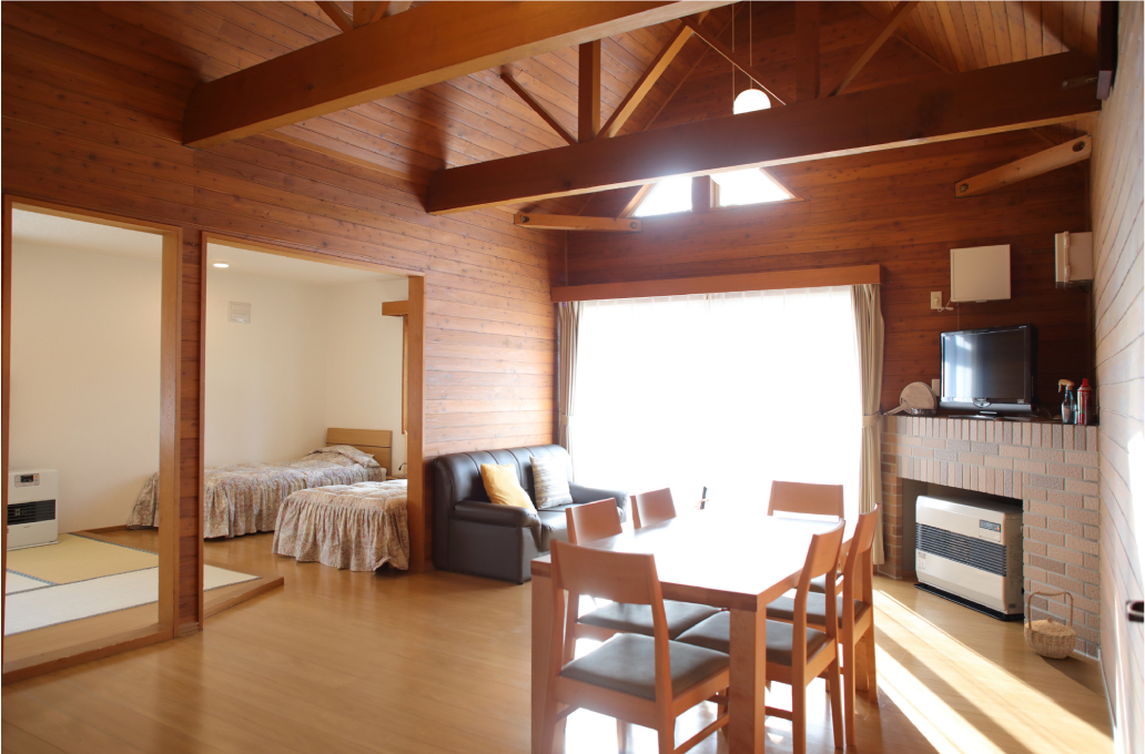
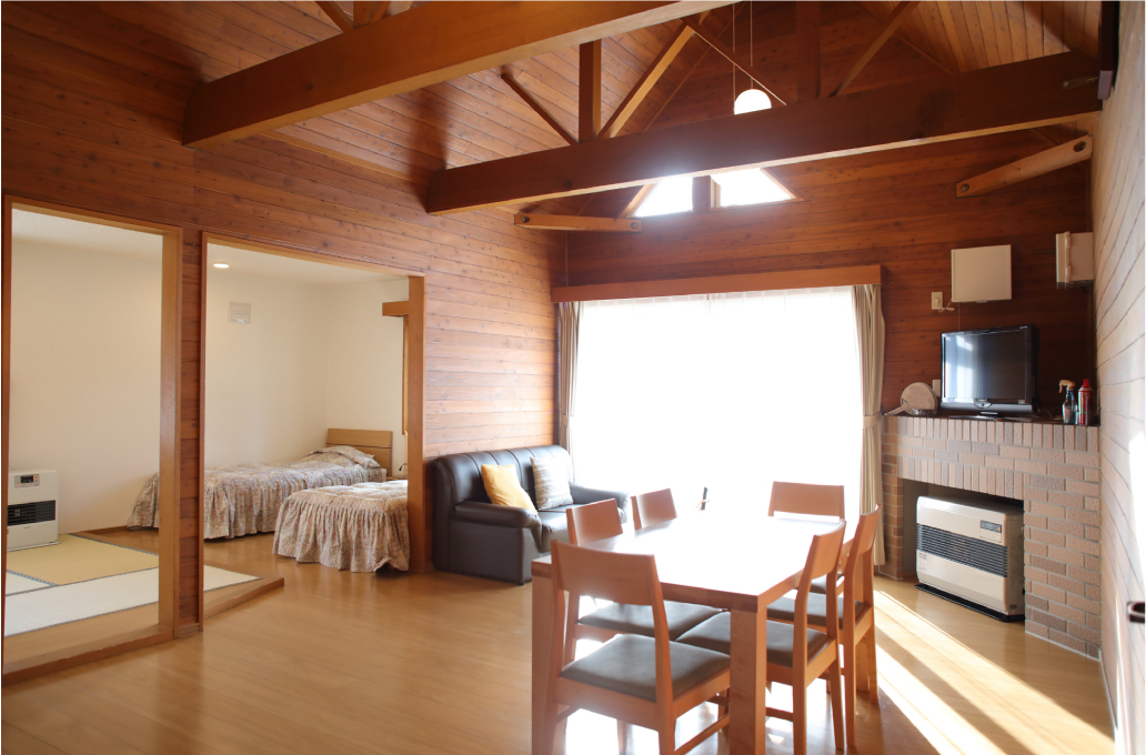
- basket [1023,590,1077,660]
